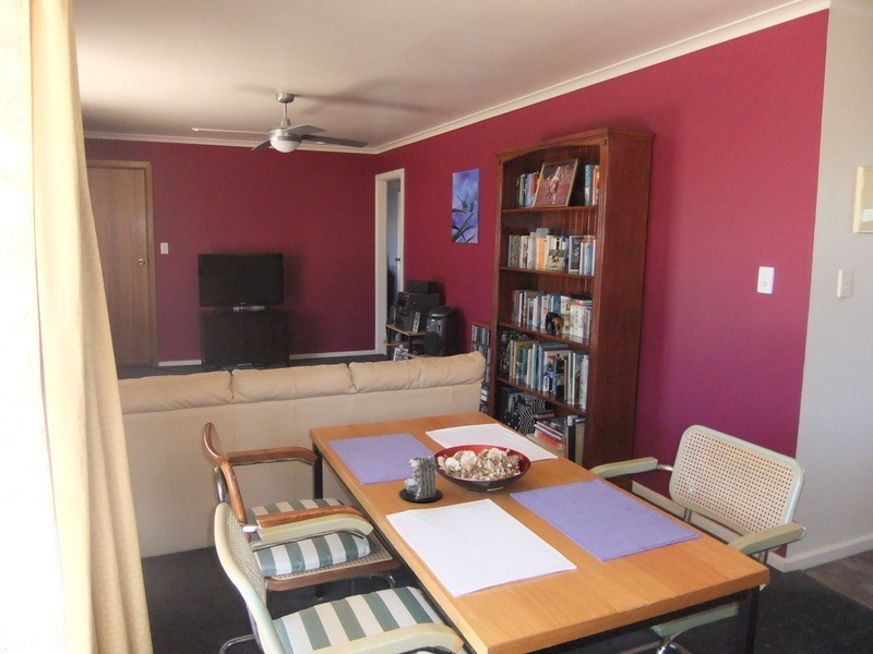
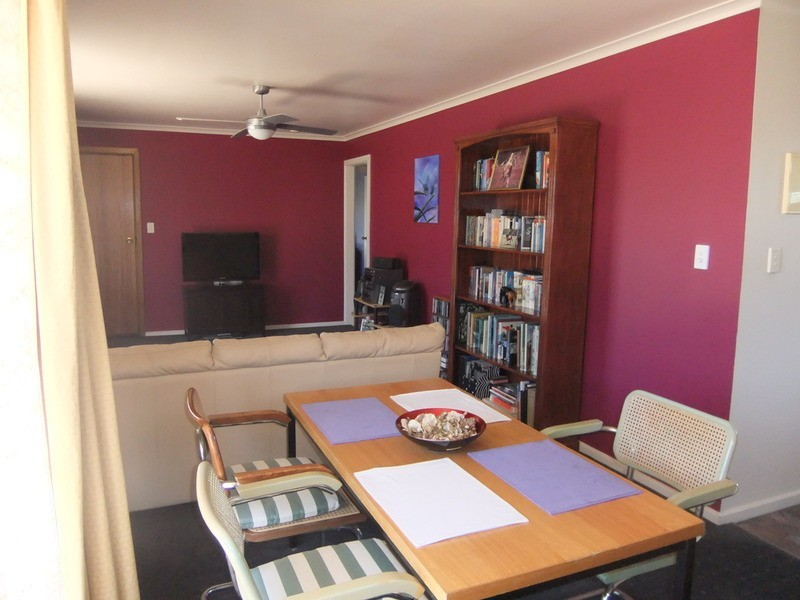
- candle [398,455,443,502]
